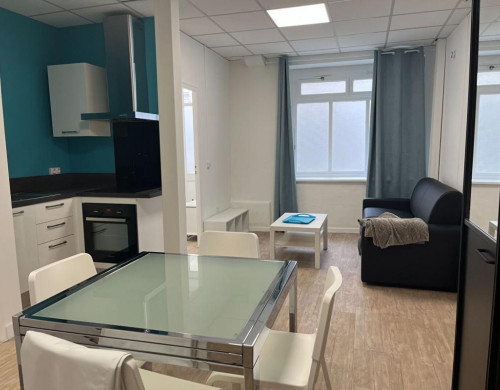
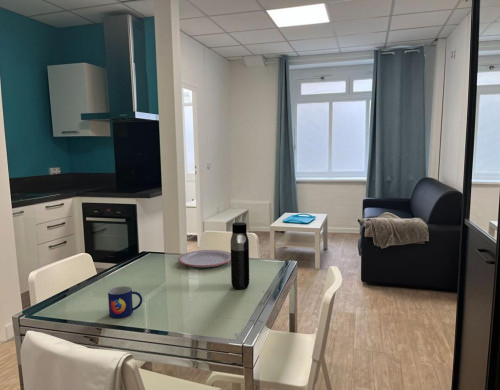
+ mug [107,285,143,319]
+ water bottle [230,221,250,290]
+ plate [177,249,231,269]
